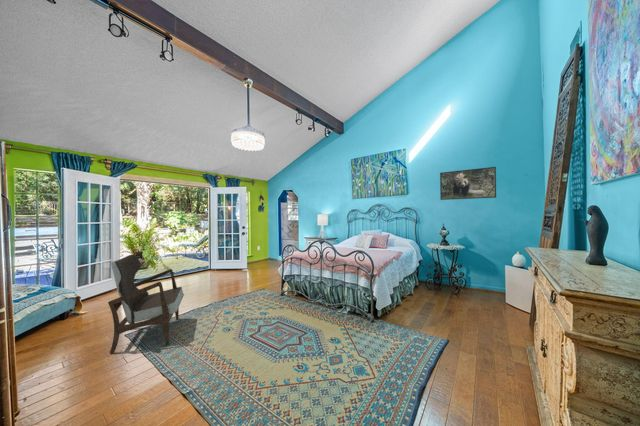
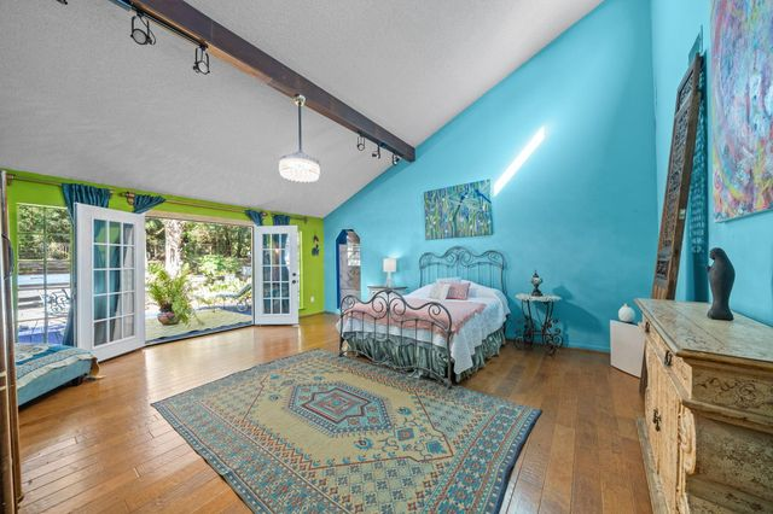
- armchair [107,254,185,355]
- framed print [439,166,497,201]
